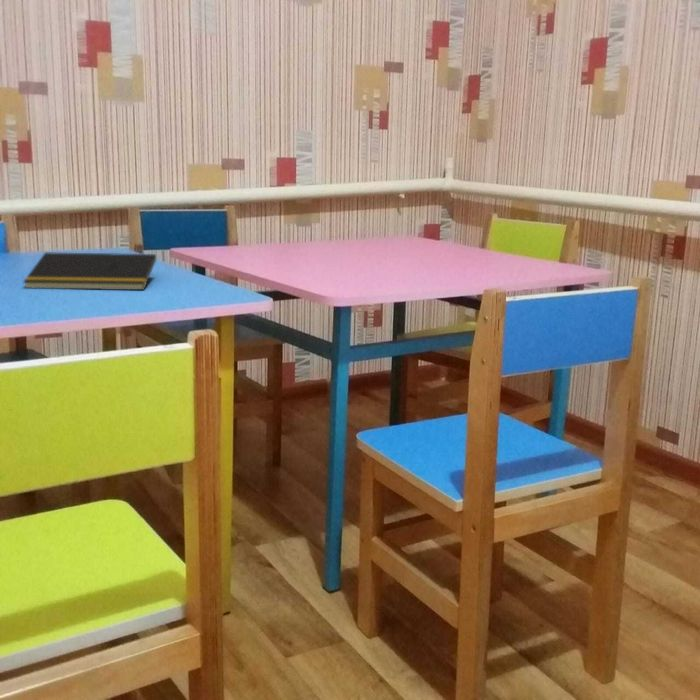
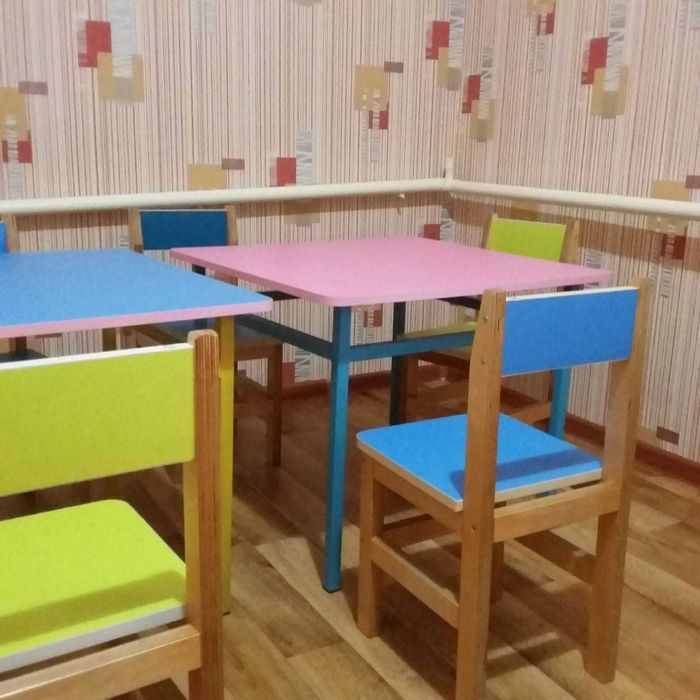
- notepad [22,251,157,291]
